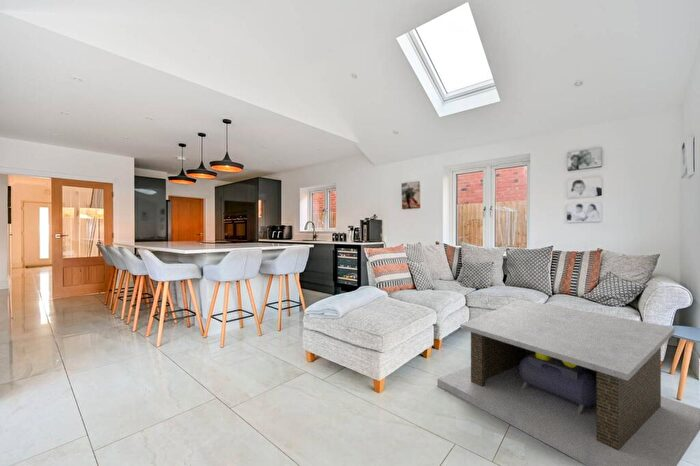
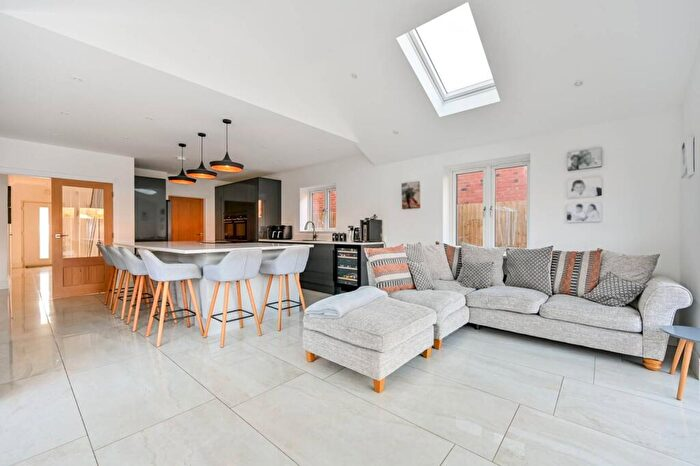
- coffee table [436,299,700,466]
